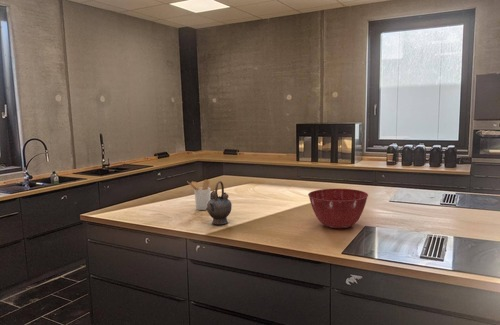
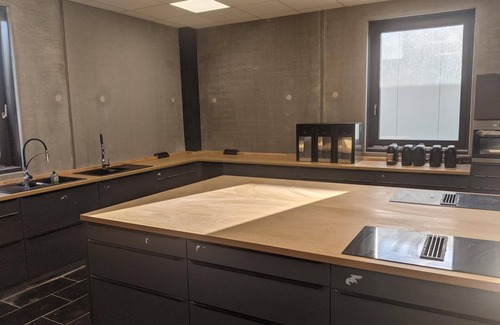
- teapot [206,180,233,225]
- mixing bowl [307,188,369,229]
- utensil holder [186,179,212,211]
